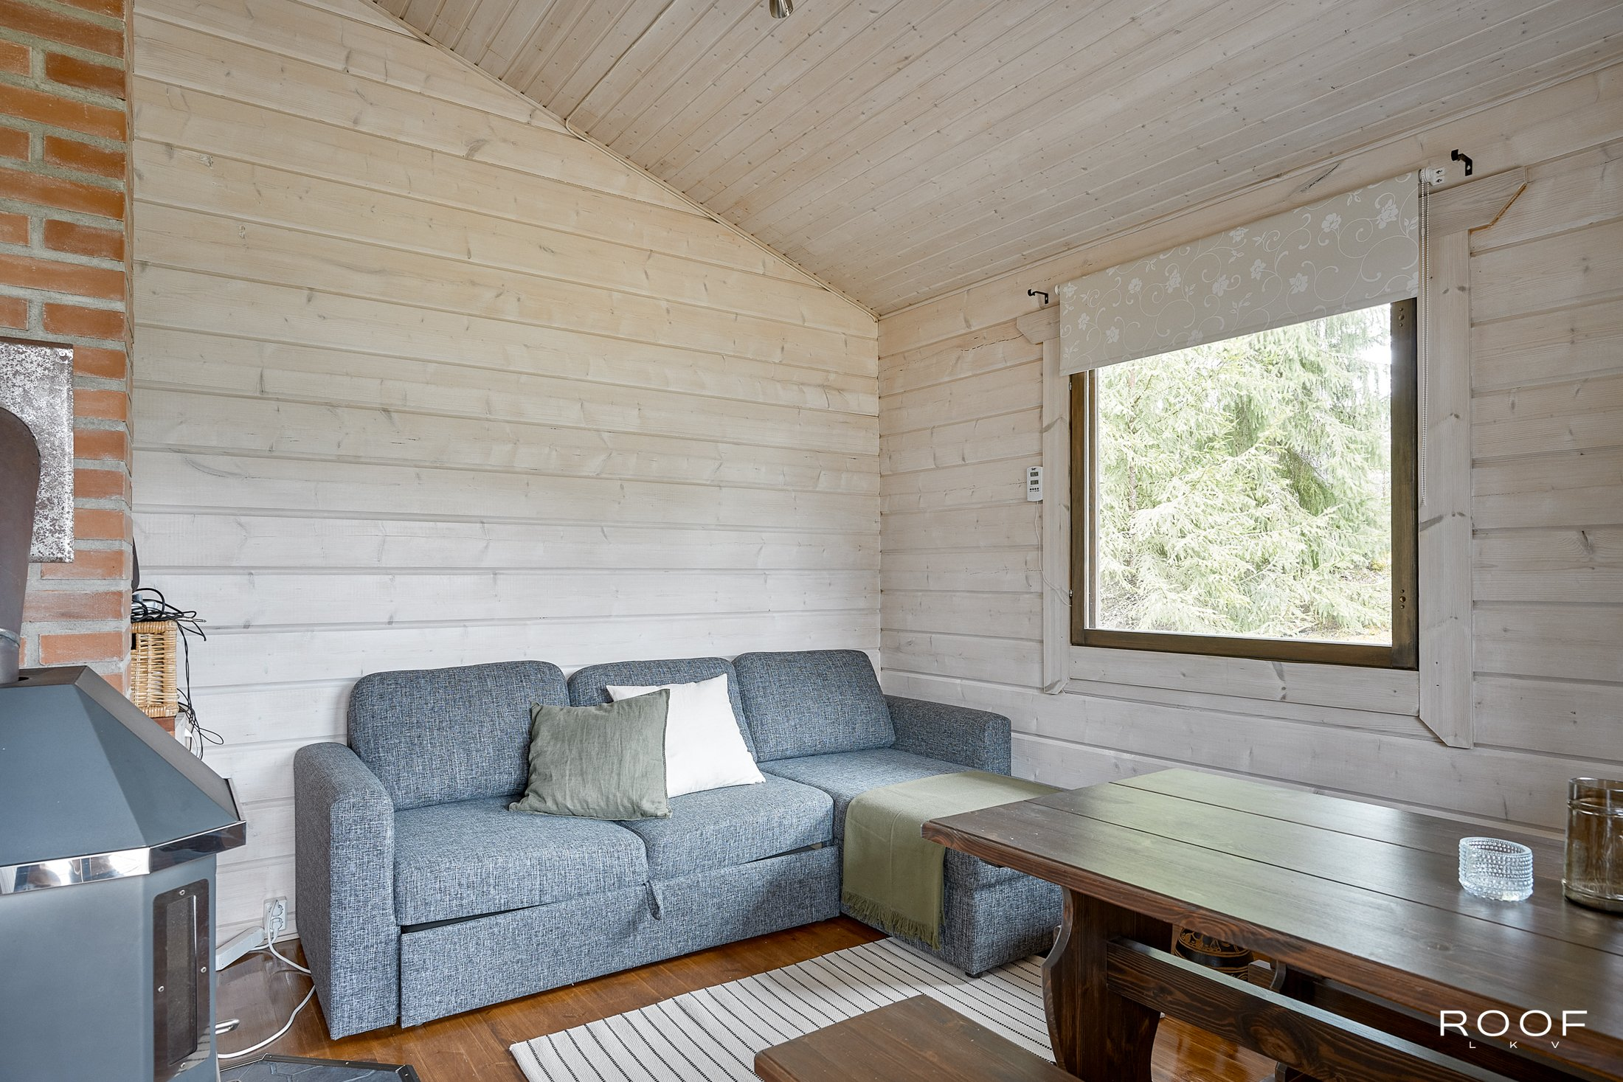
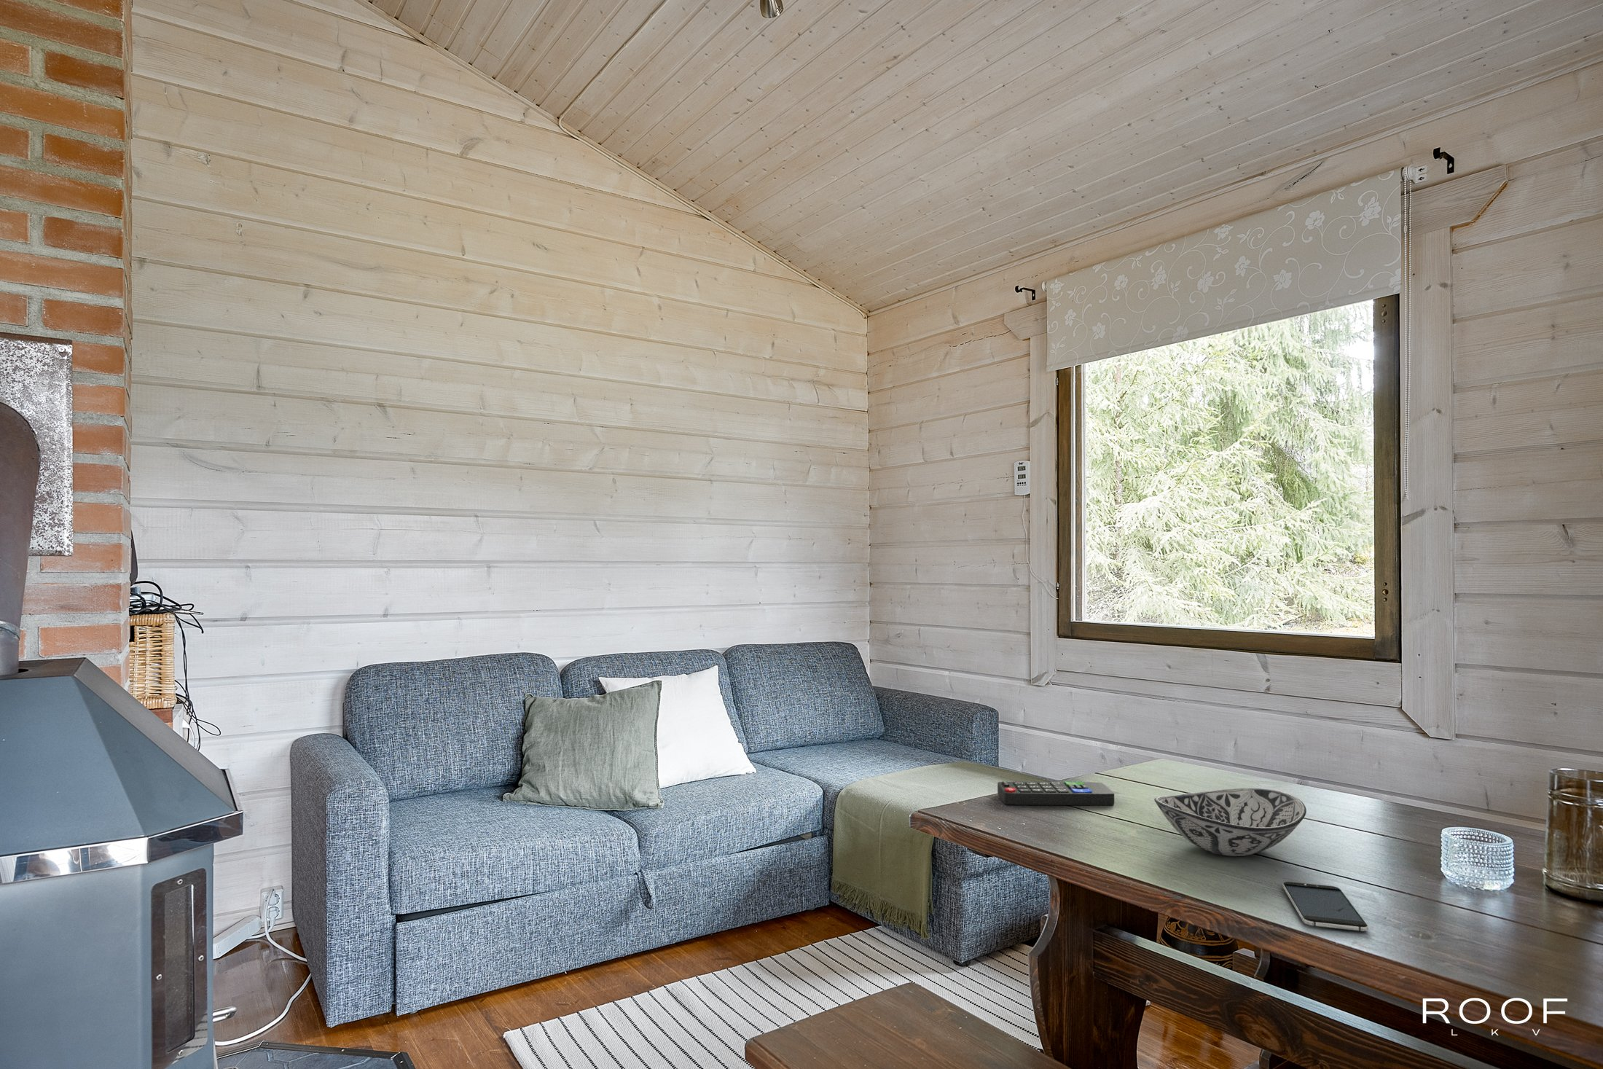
+ remote control [997,780,1115,807]
+ smartphone [1282,880,1369,932]
+ decorative bowl [1153,787,1307,857]
